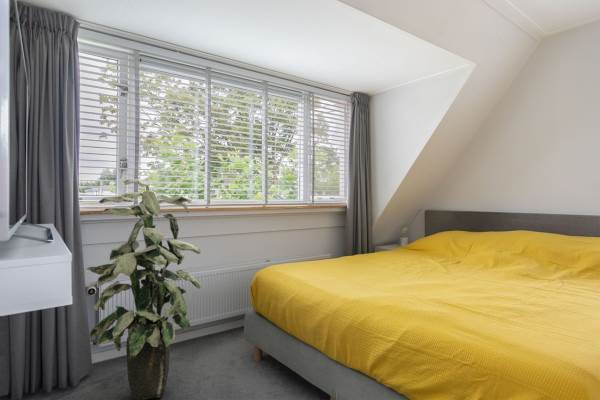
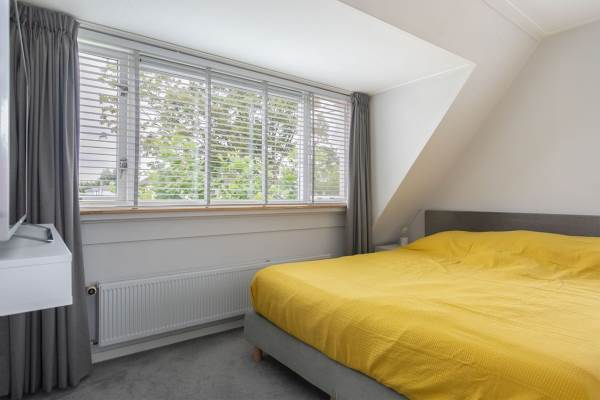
- indoor plant [86,178,202,400]
